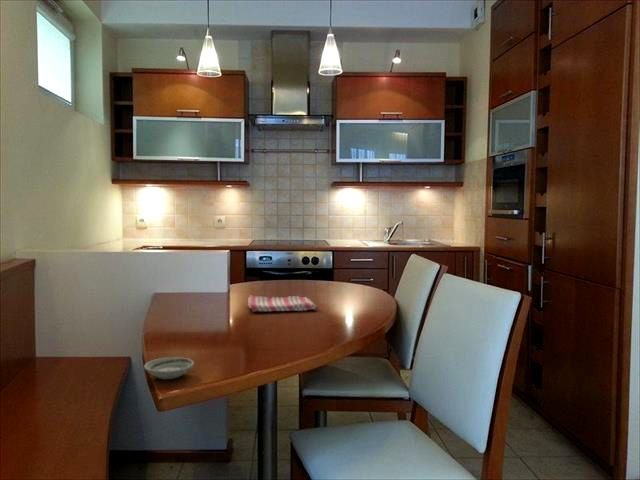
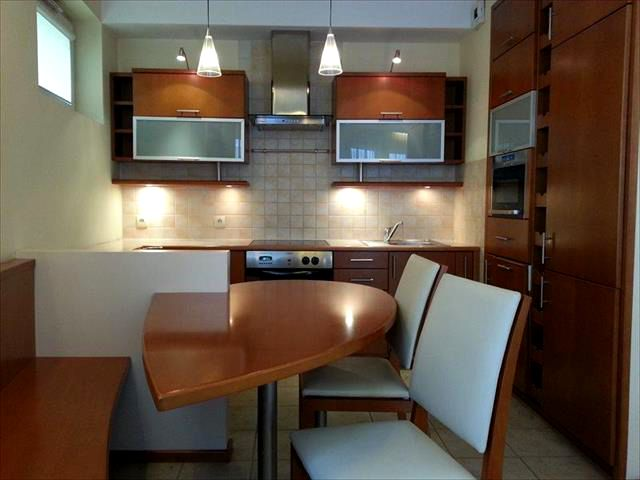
- saucer [143,356,195,380]
- dish towel [247,294,317,313]
